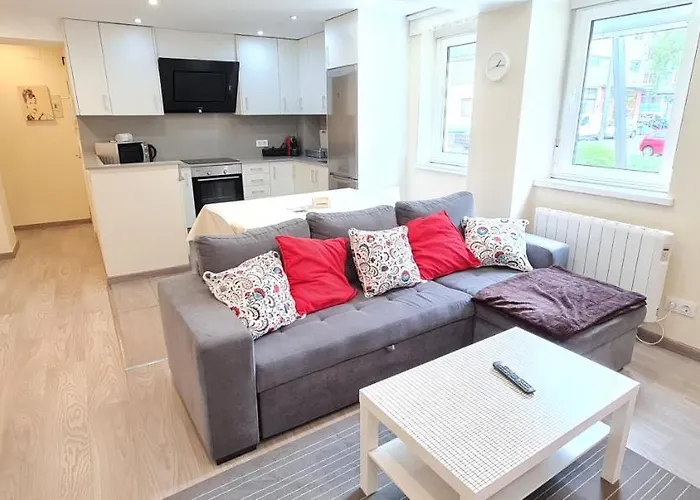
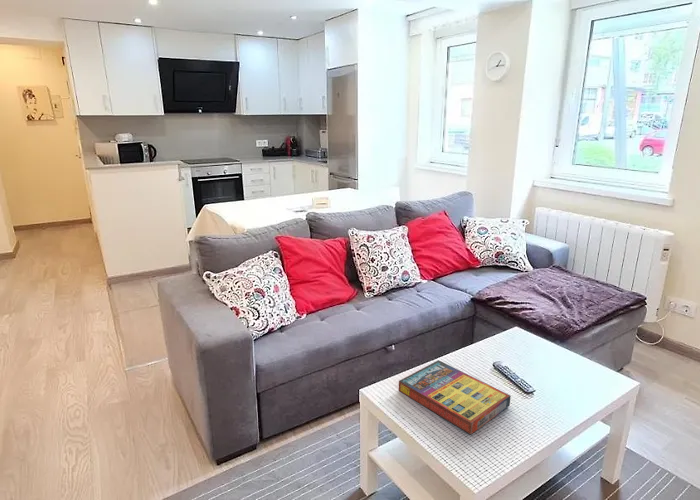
+ game compilation box [398,359,512,435]
